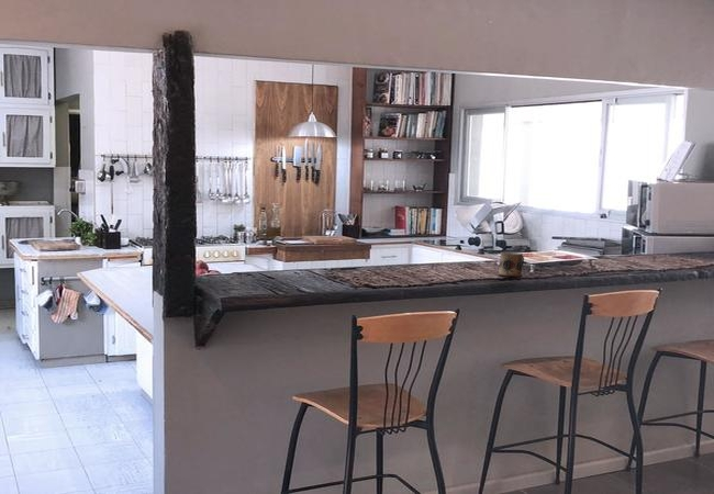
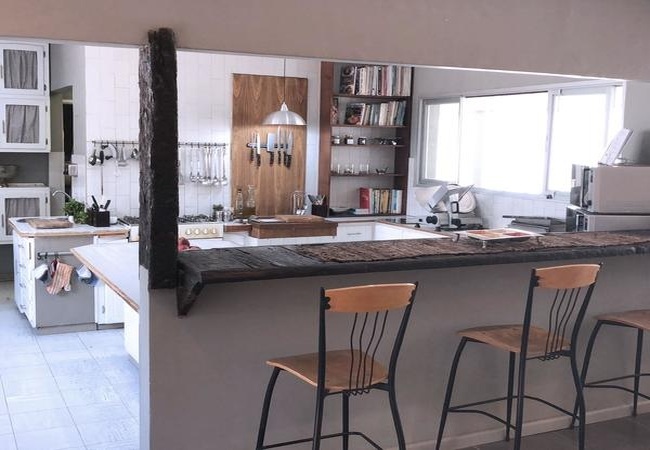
- mug [498,250,525,278]
